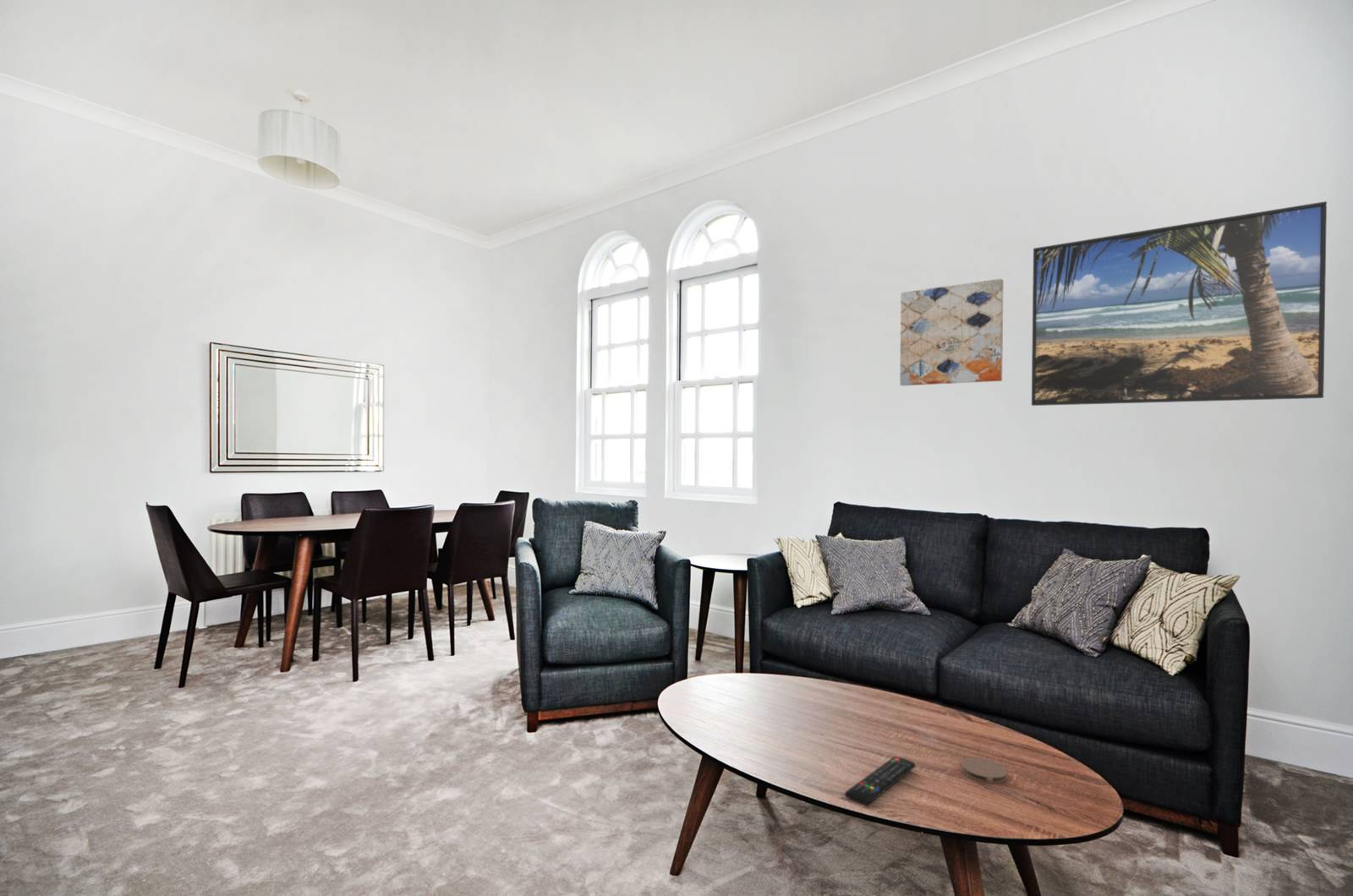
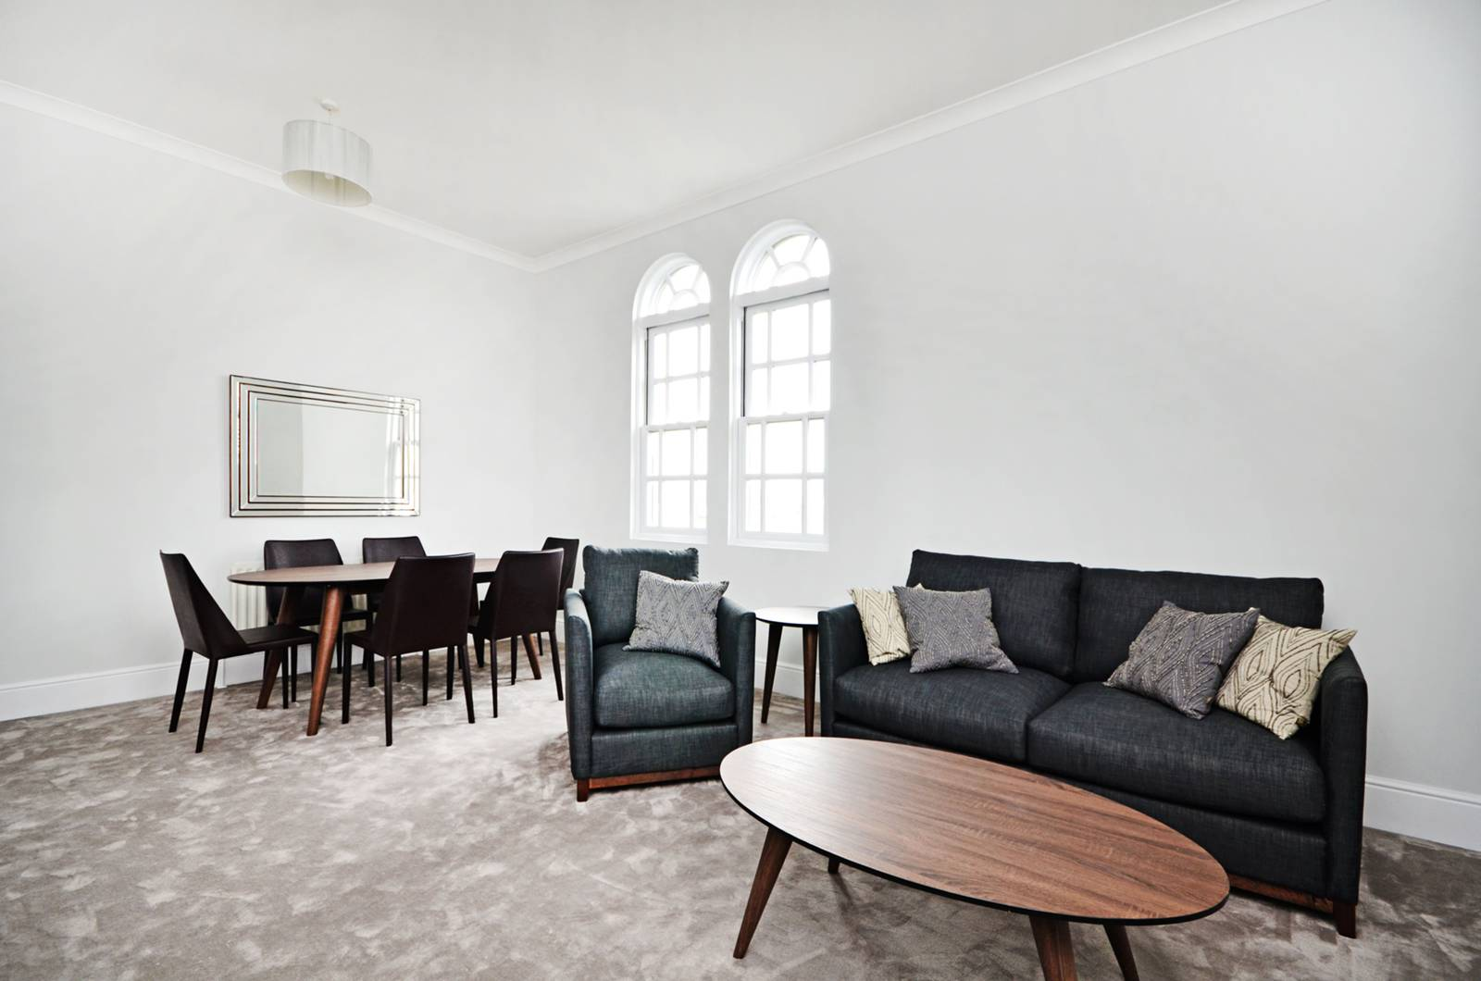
- coaster [961,757,1008,784]
- remote control [844,756,917,806]
- wall art [899,278,1004,386]
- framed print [1031,200,1328,407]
